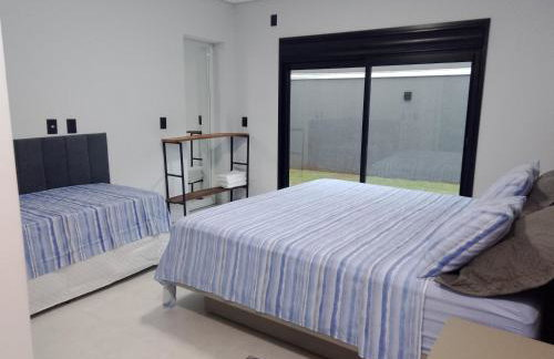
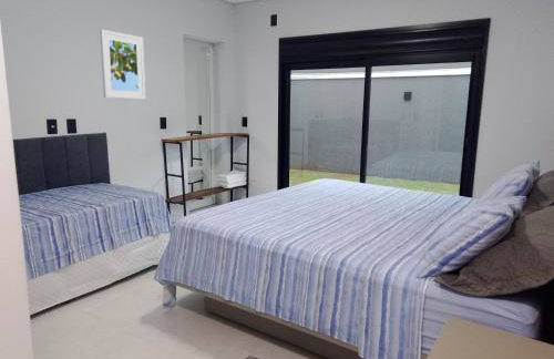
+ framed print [99,29,146,101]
